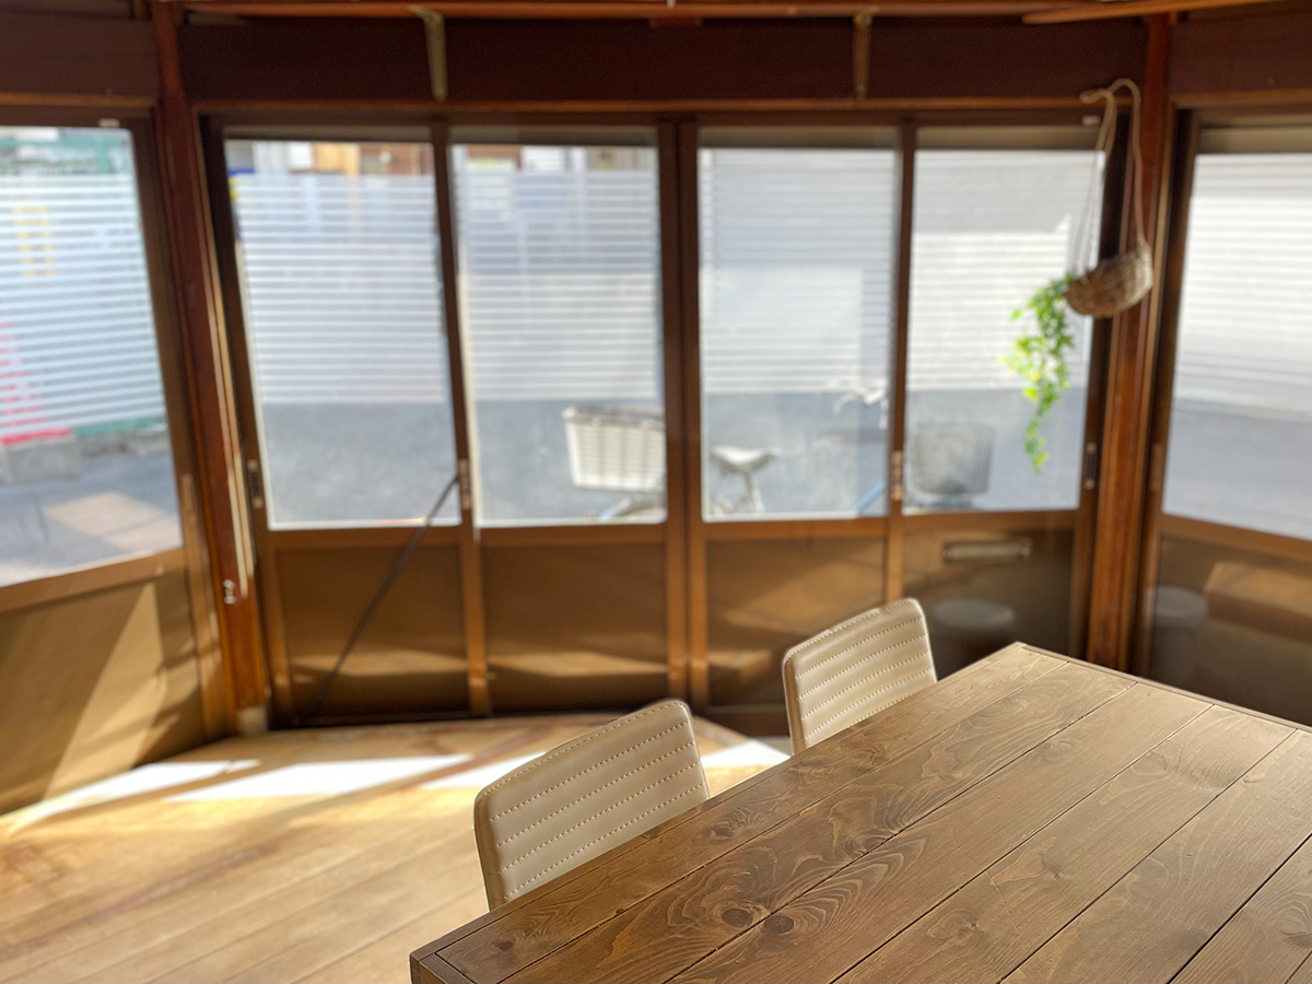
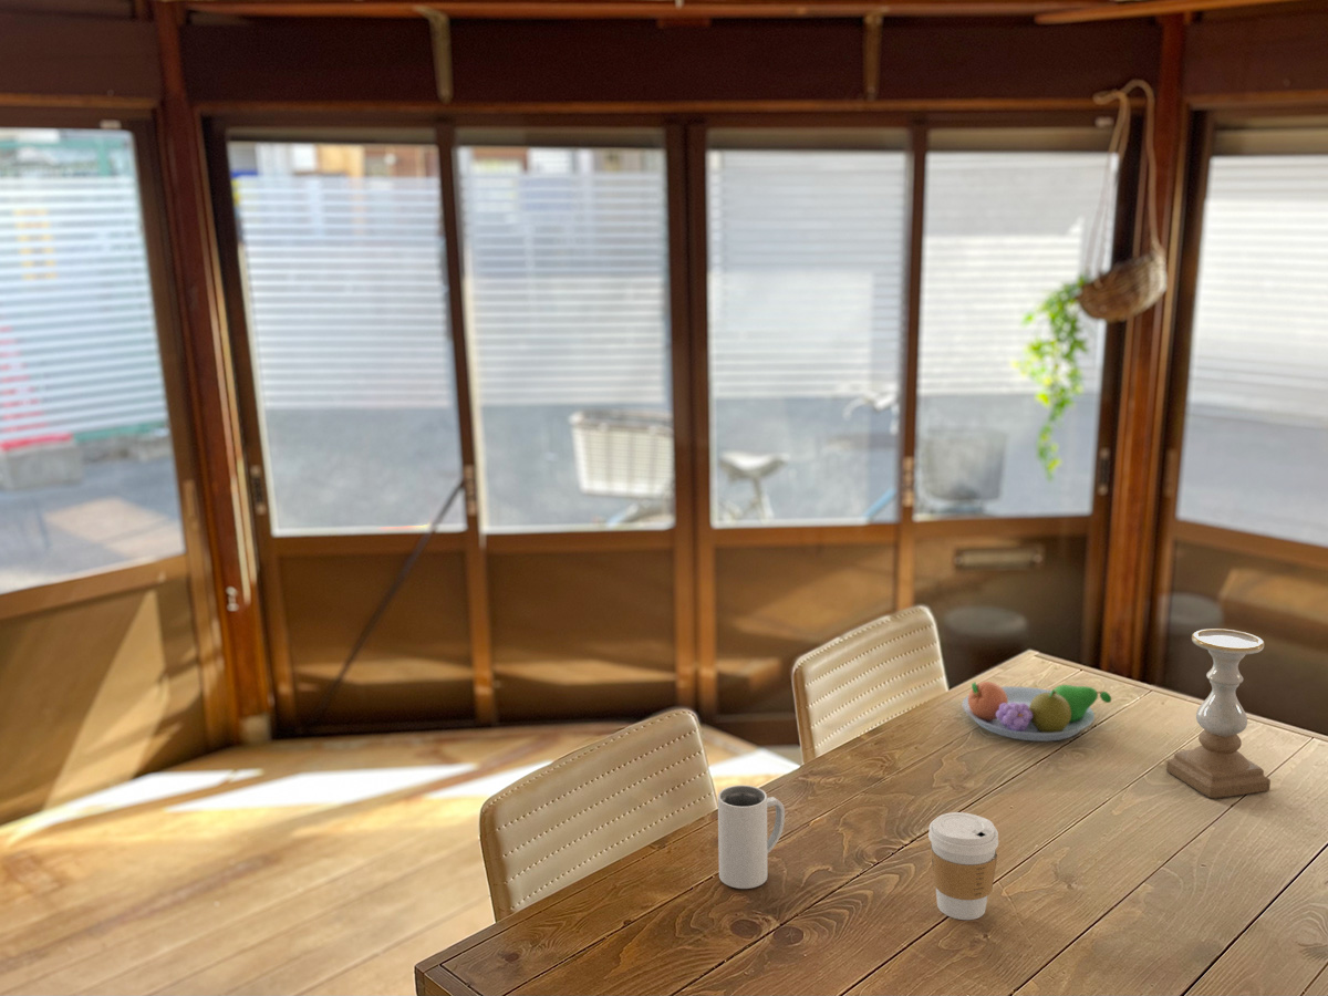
+ fruit bowl [961,681,1112,743]
+ coffee cup [927,811,999,921]
+ mug [717,785,786,890]
+ candle holder [1165,627,1272,800]
